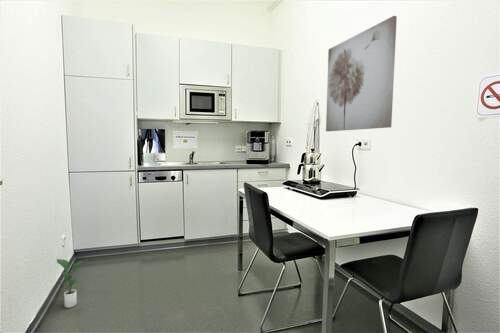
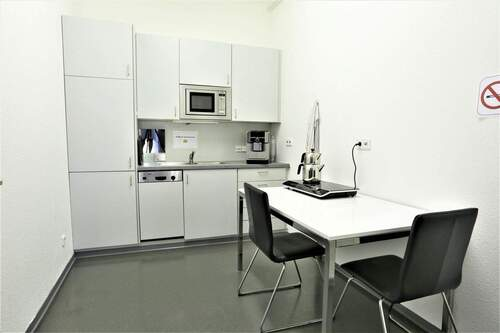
- wall art [325,15,398,132]
- potted plant [56,258,84,309]
